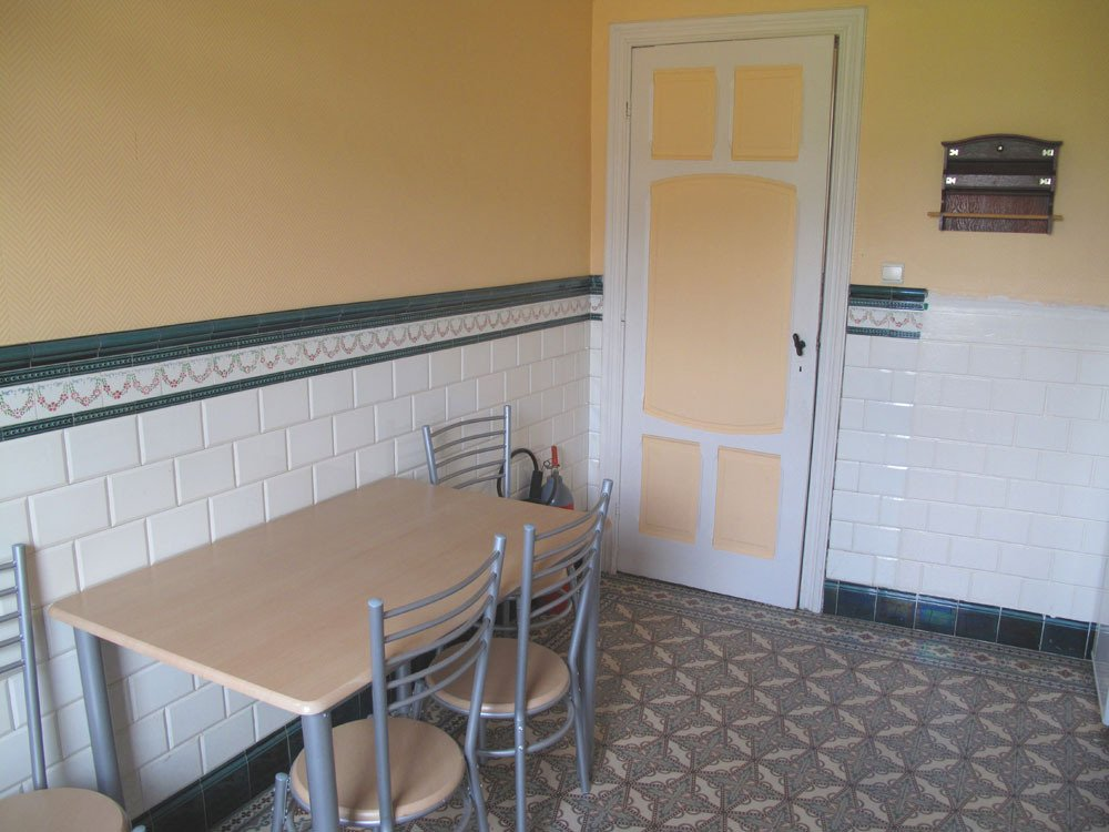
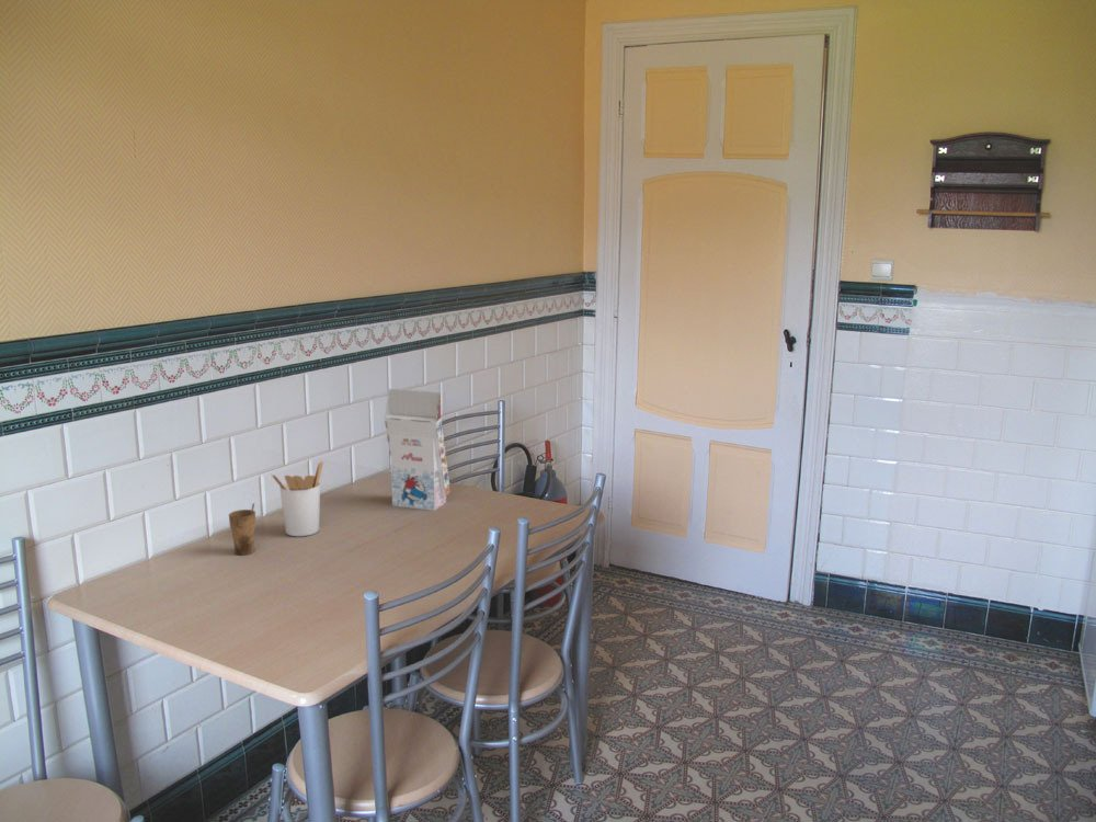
+ utensil holder [270,460,324,537]
+ gift box [384,388,452,512]
+ cup [228,502,256,556]
